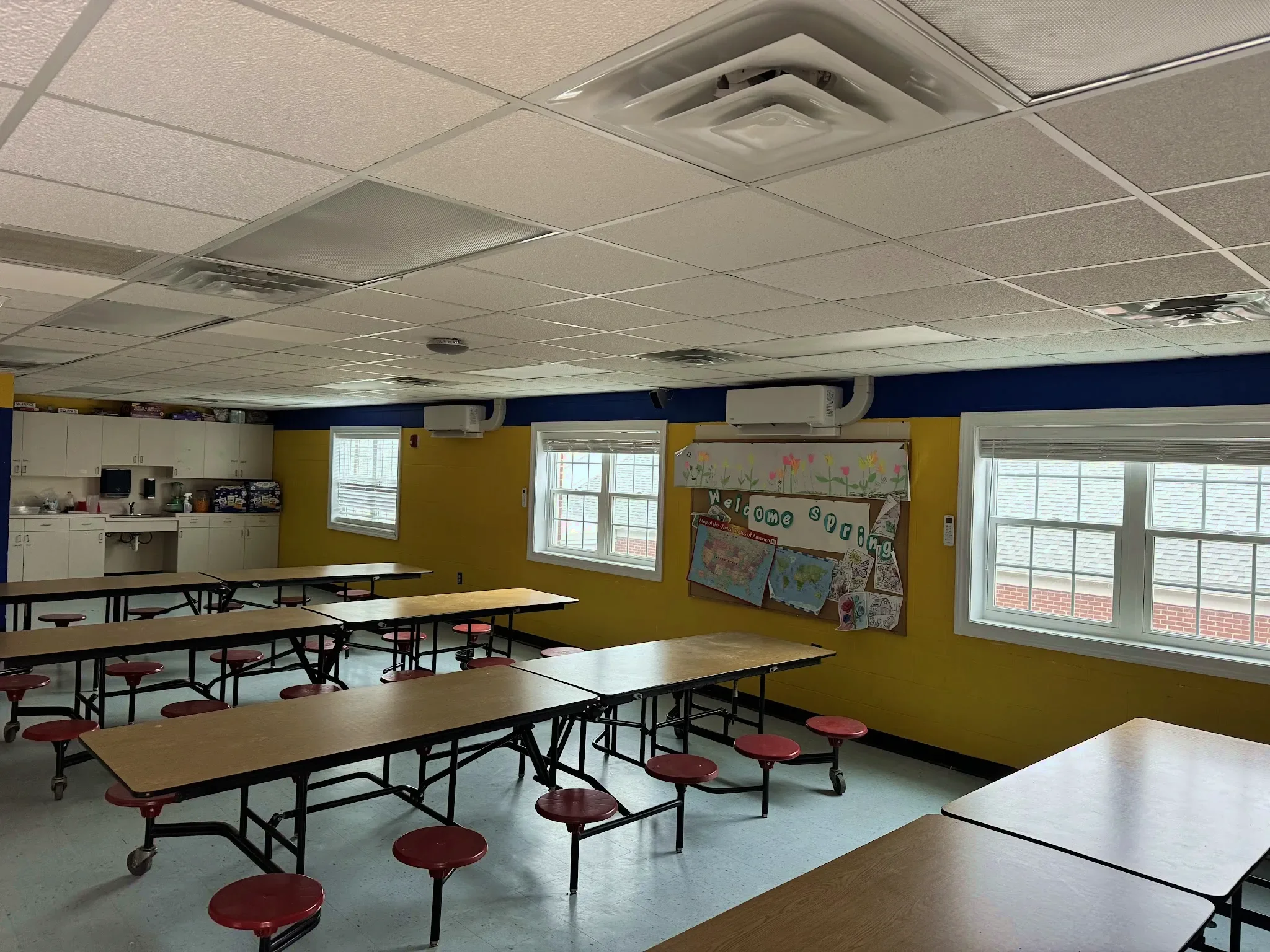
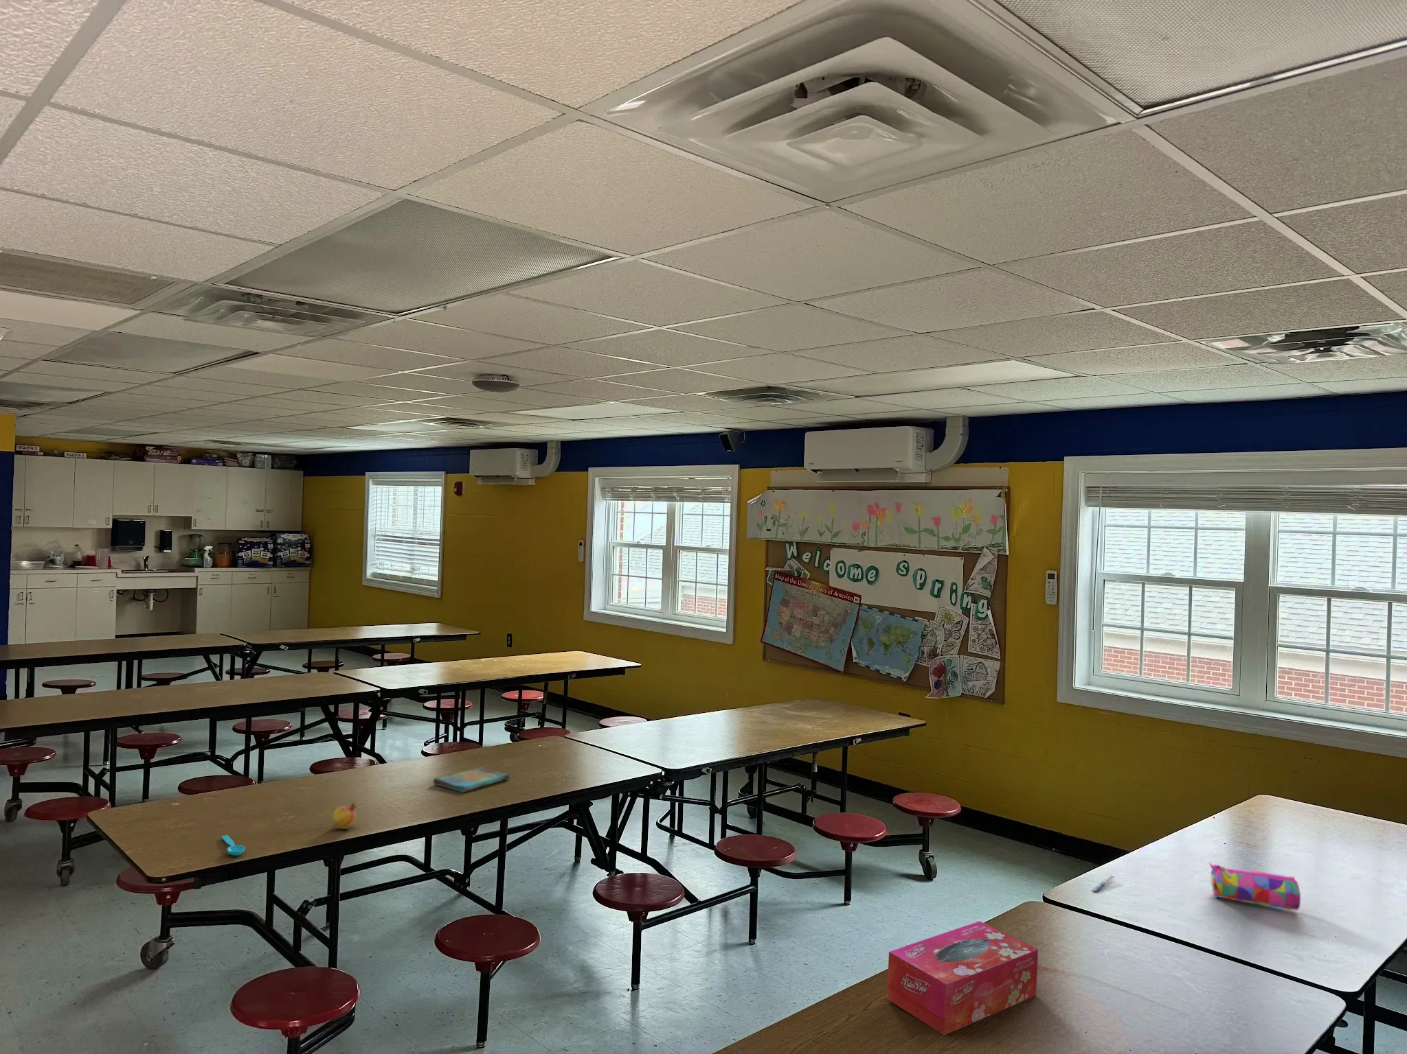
+ fruit [330,802,359,829]
+ spoon [220,835,245,857]
+ pencil case [1209,861,1302,911]
+ tissue box [886,920,1039,1035]
+ dish towel [432,766,511,793]
+ pen [1091,875,1116,893]
